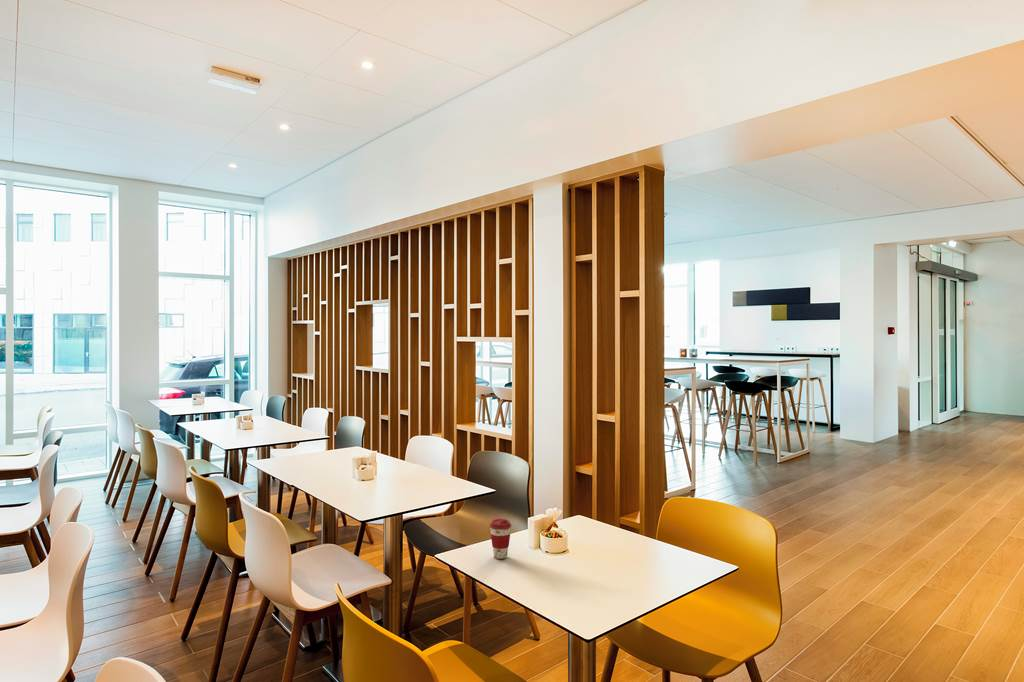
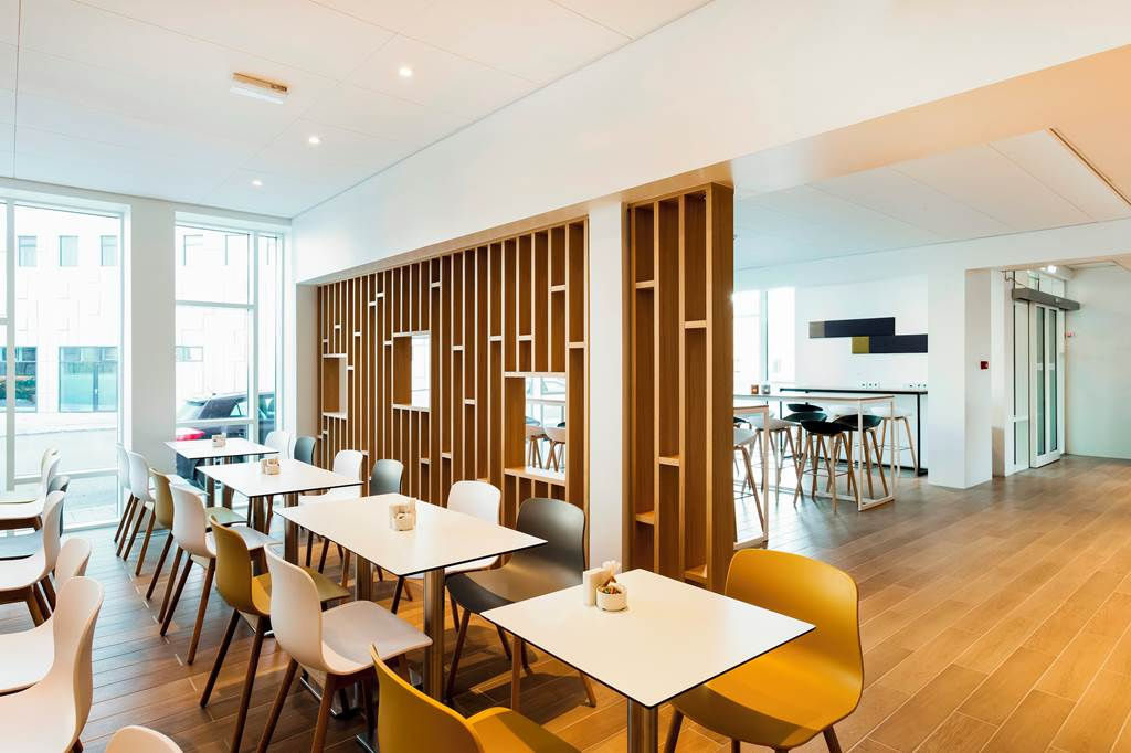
- coffee cup [489,518,512,560]
